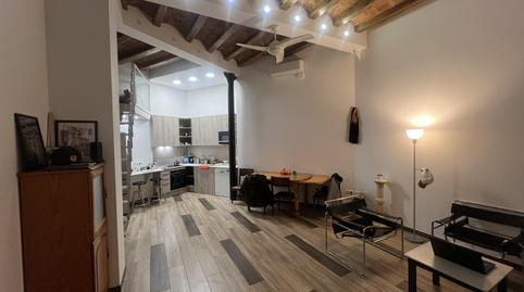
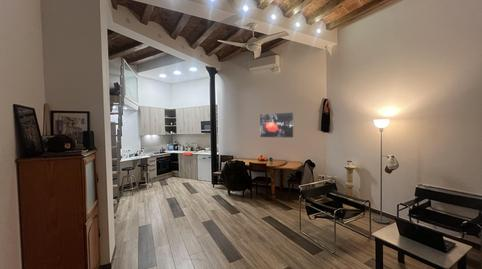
+ wall art [259,112,294,138]
